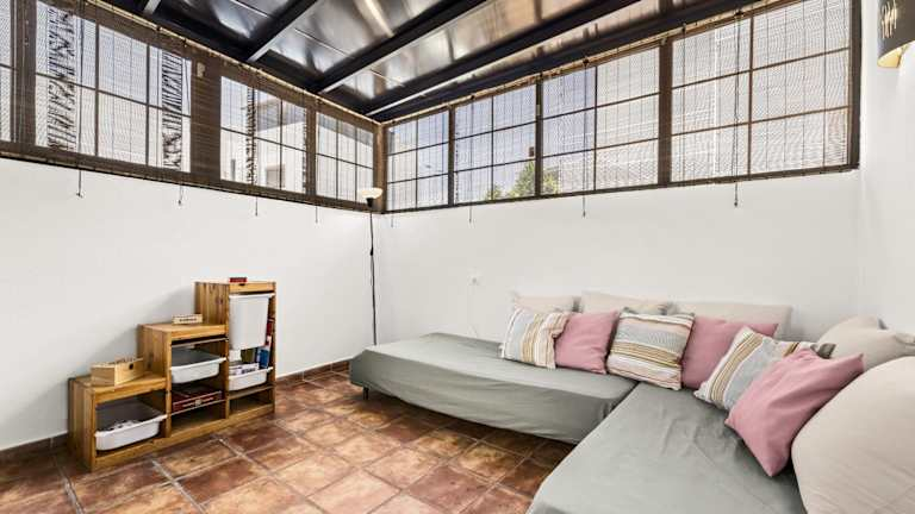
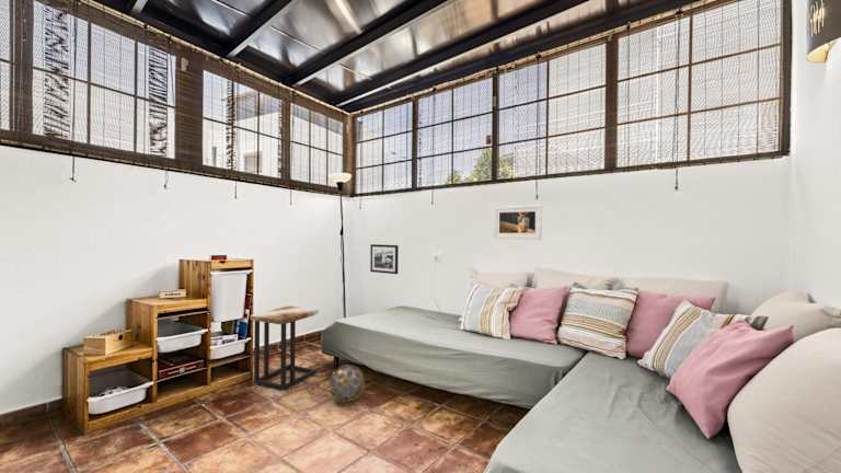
+ picture frame [369,243,400,275]
+ side table [250,304,320,392]
+ ball [327,365,366,404]
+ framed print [493,204,543,241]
